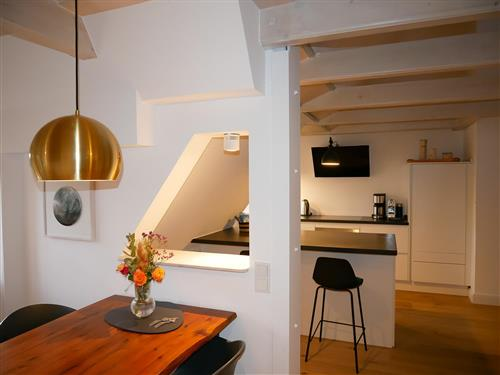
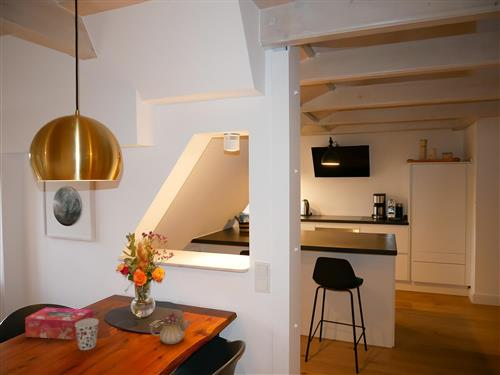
+ cup [75,317,100,351]
+ tissue box [24,307,94,341]
+ teapot [149,309,191,345]
